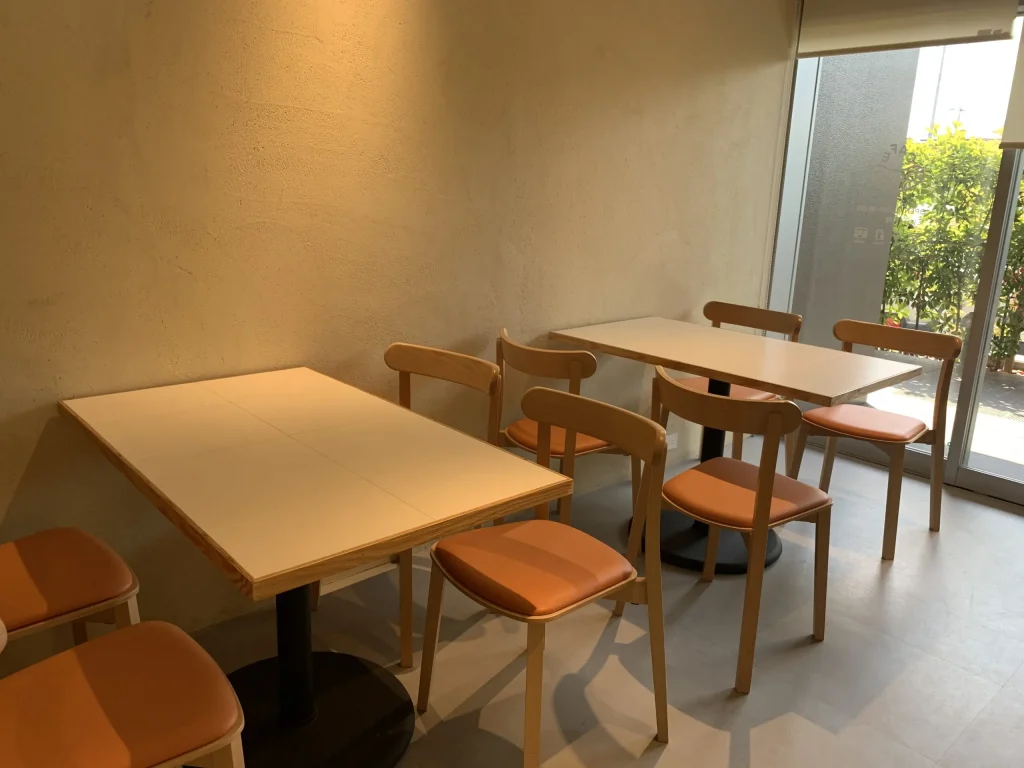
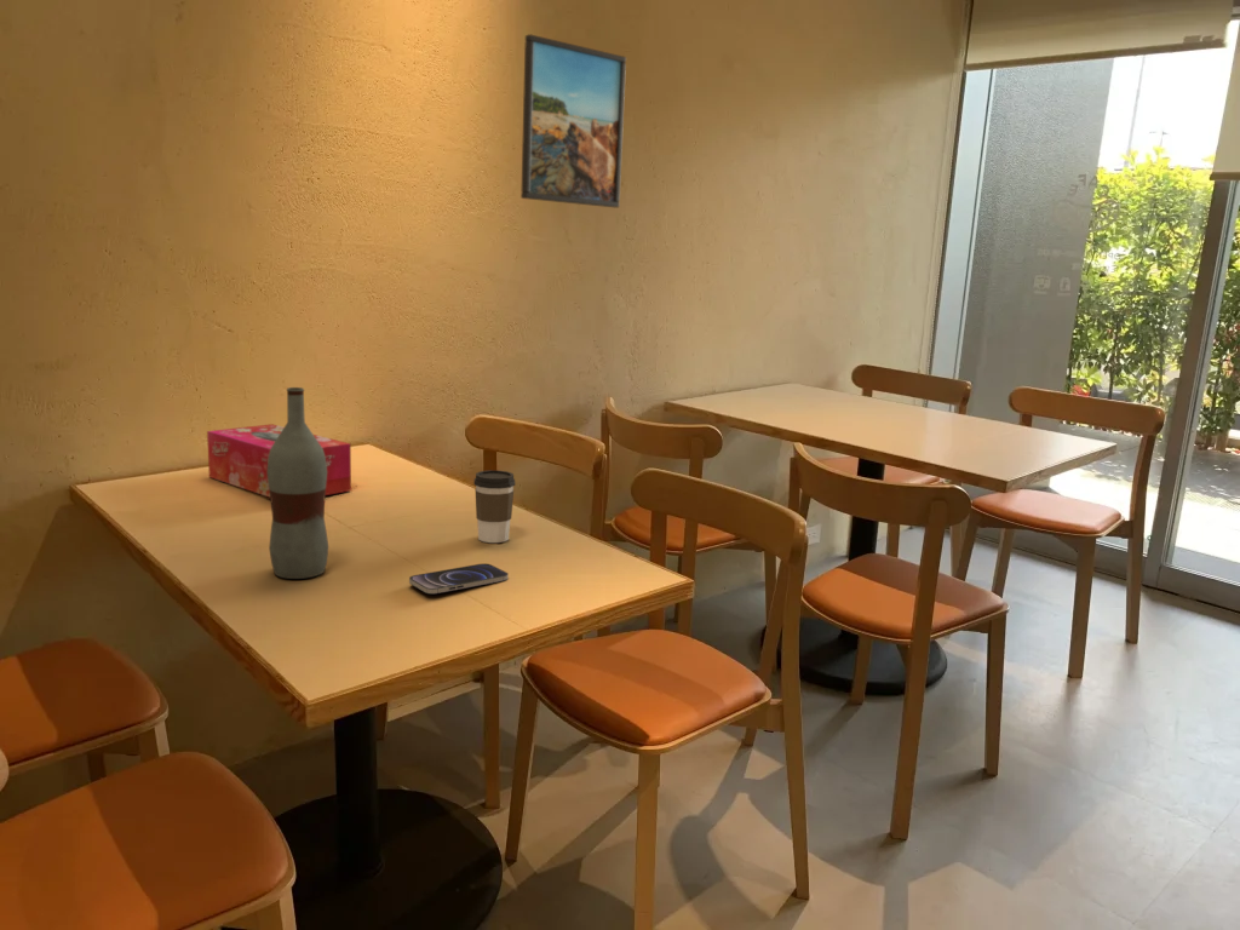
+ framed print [519,33,627,208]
+ tissue box [206,423,352,499]
+ bottle [266,386,329,580]
+ smartphone [408,562,510,595]
+ coffee cup [472,469,516,544]
